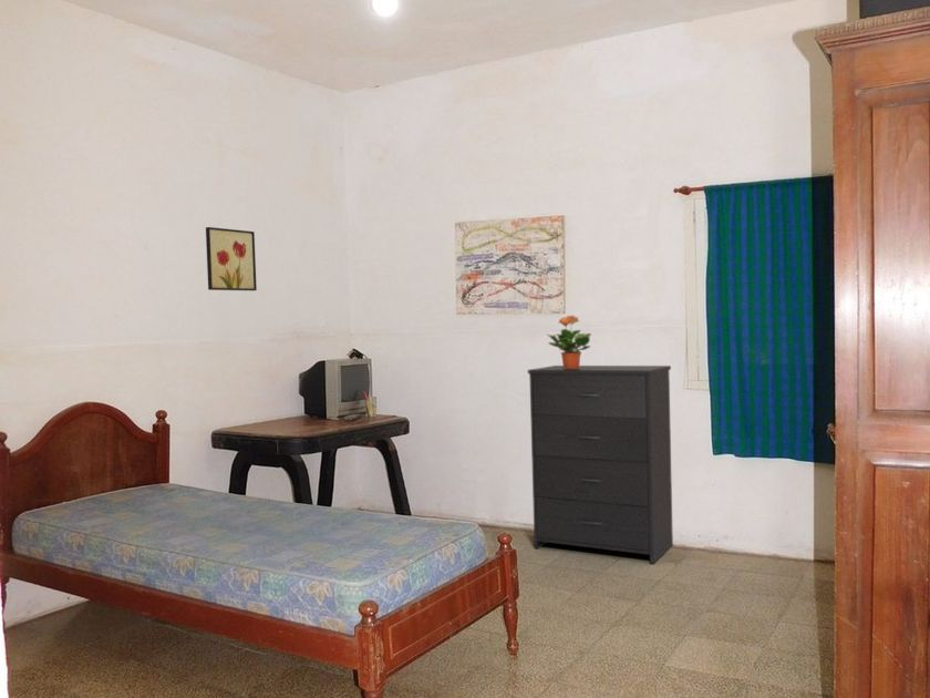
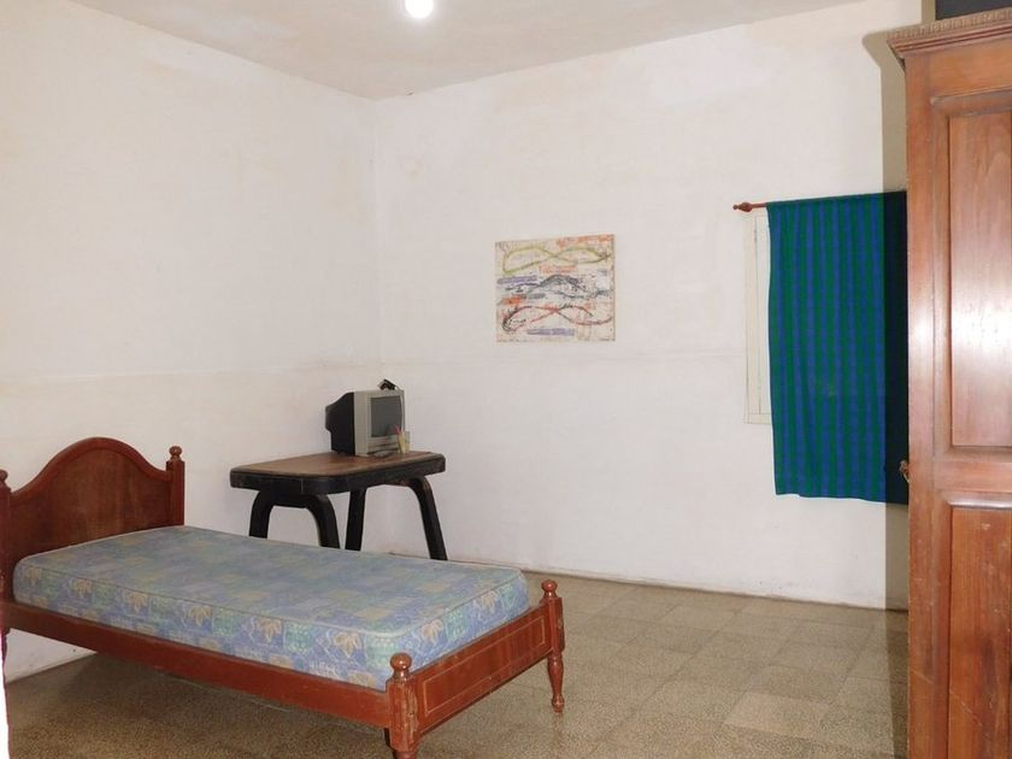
- potted plant [547,315,592,369]
- wall art [205,226,258,291]
- dresser [527,365,674,565]
